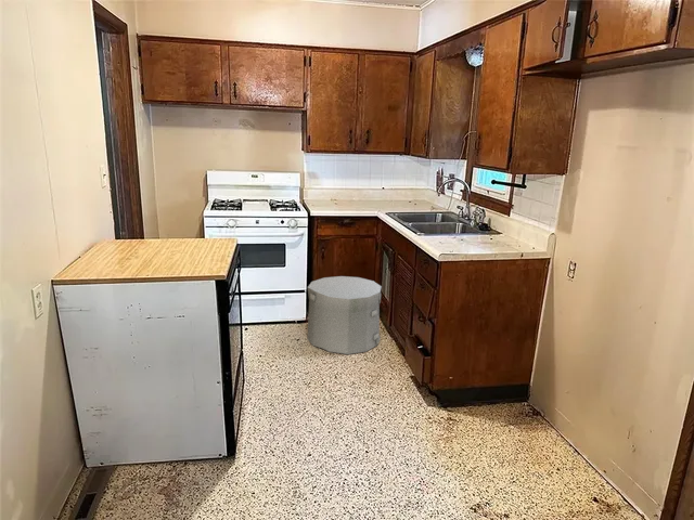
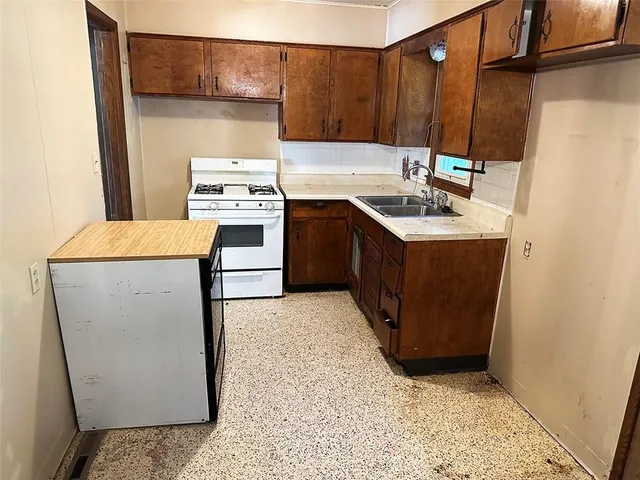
- trash can [306,275,383,355]
